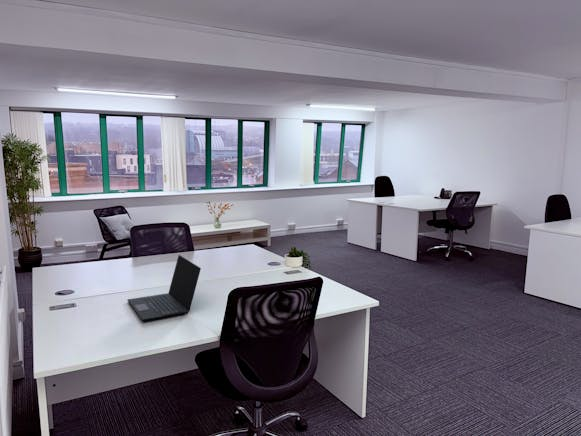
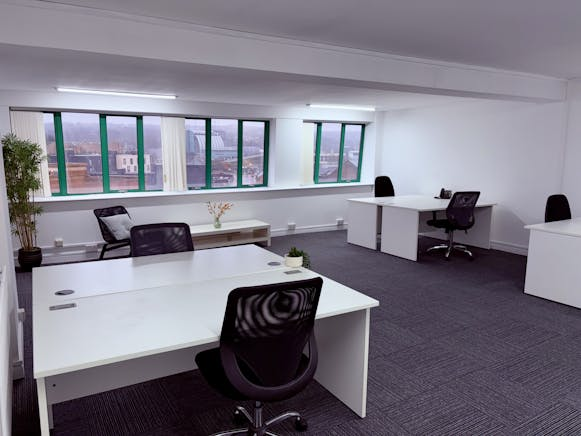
- laptop [126,254,202,322]
